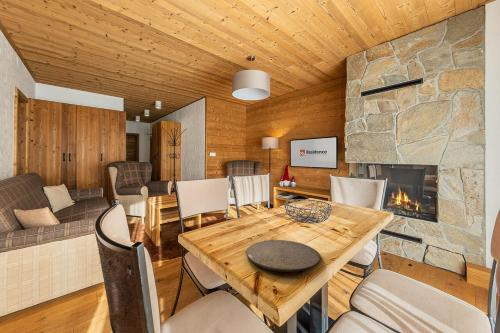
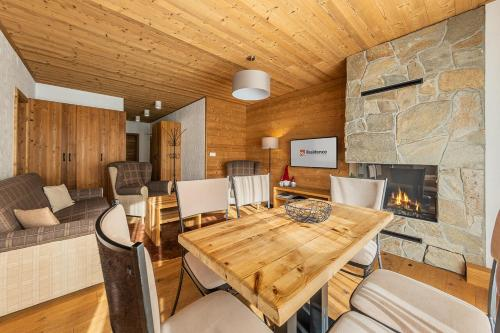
- plate [245,239,322,273]
